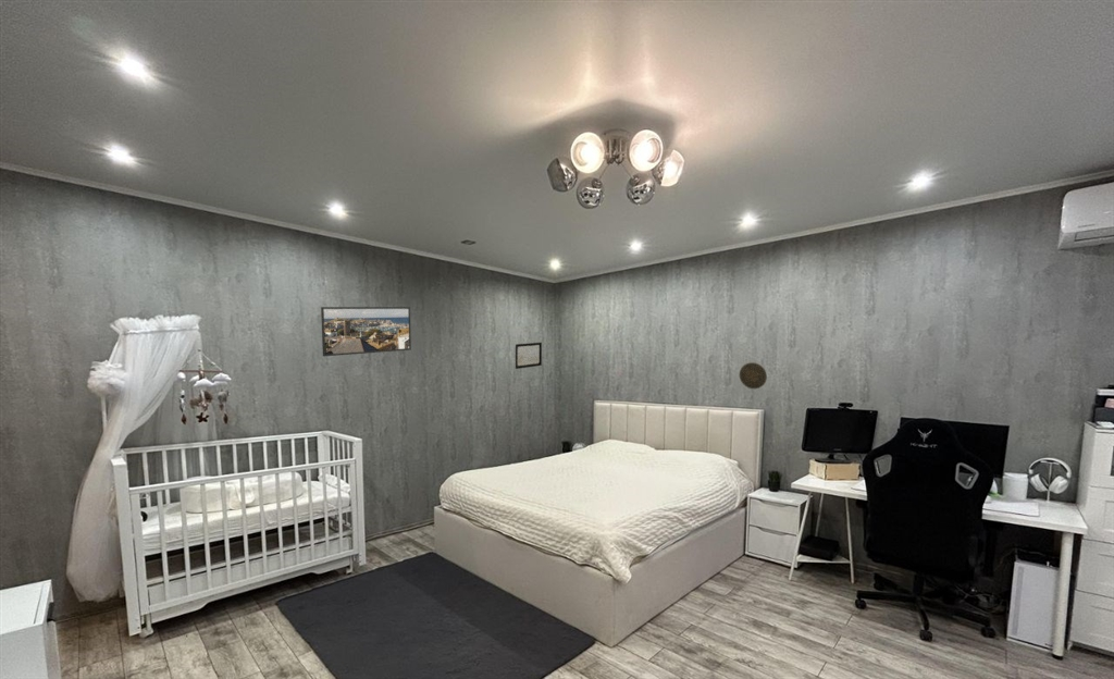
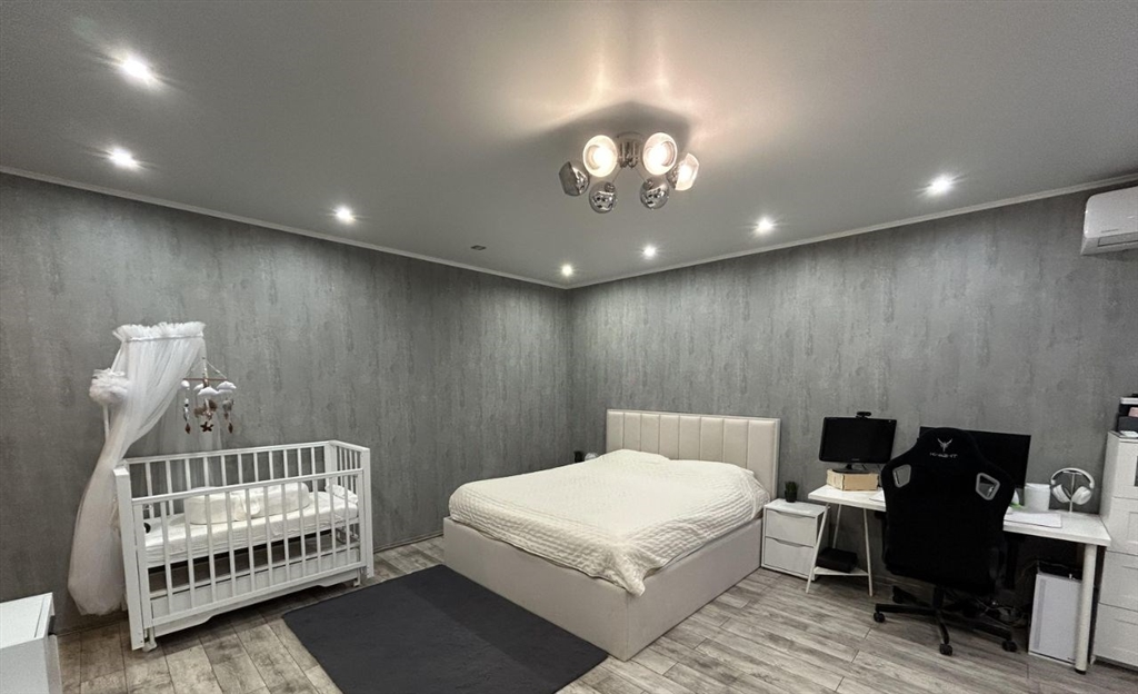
- decorative plate [739,361,768,390]
- wall art [515,342,543,370]
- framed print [320,306,412,357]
